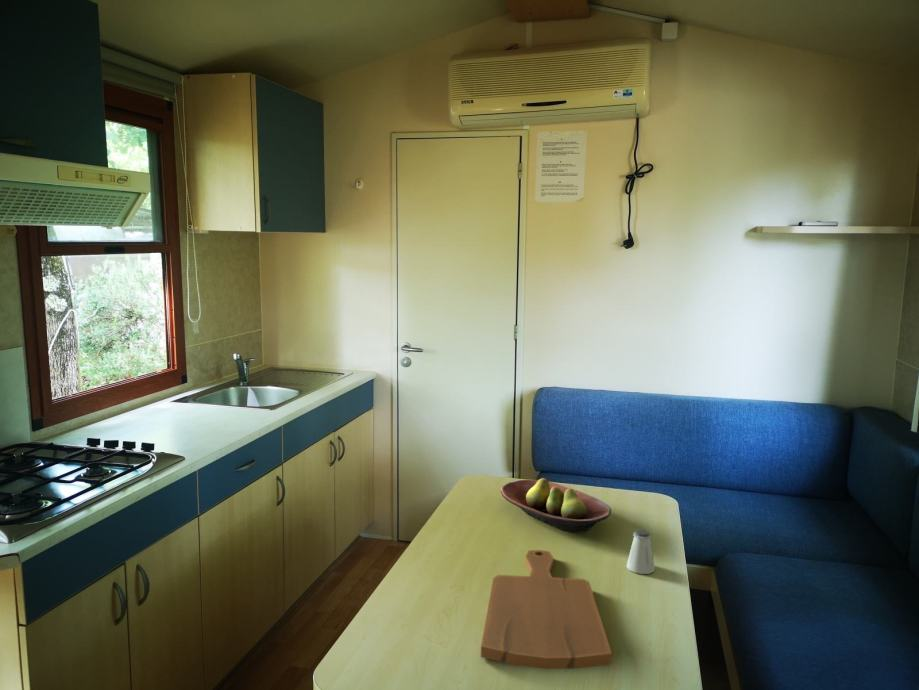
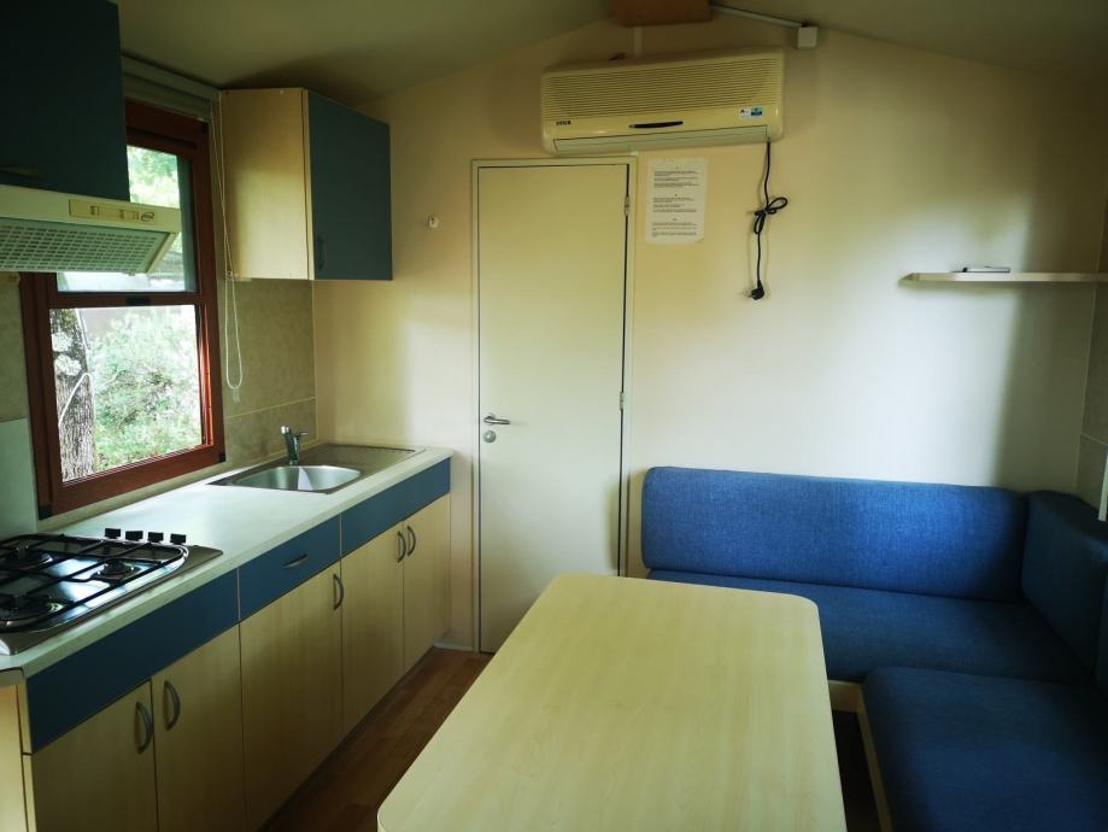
- saltshaker [625,528,656,575]
- cutting board [480,549,613,670]
- fruit bowl [500,477,612,533]
